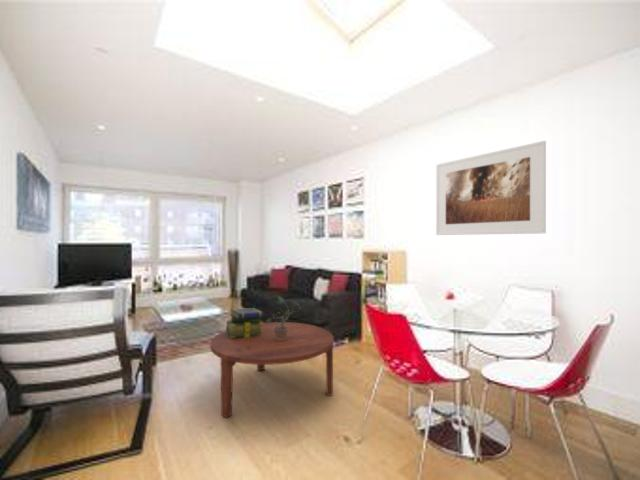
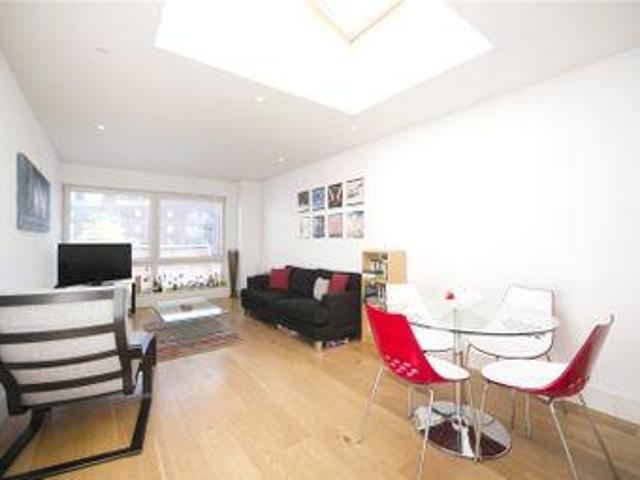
- potted plant [265,295,301,340]
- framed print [435,140,547,236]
- coffee table [209,321,335,419]
- stack of books [225,307,265,338]
